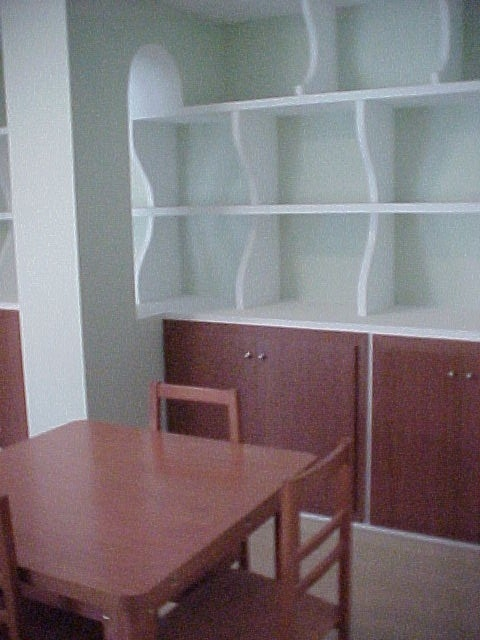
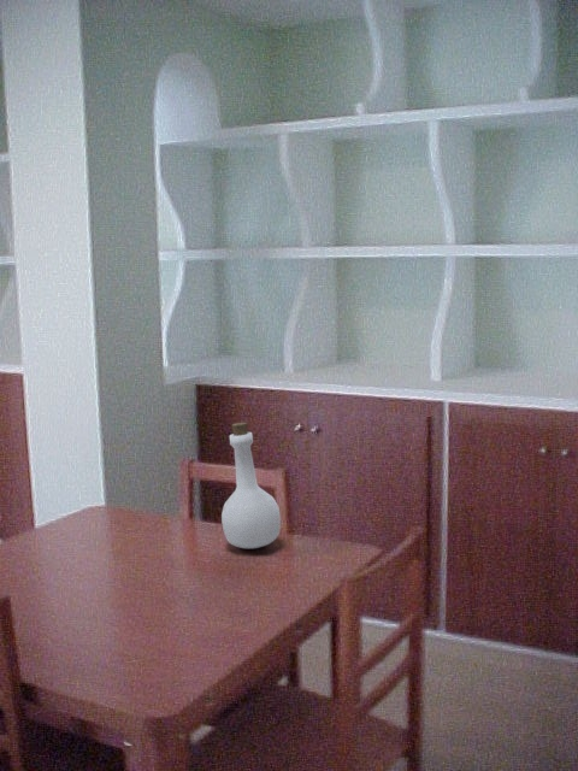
+ bottle [220,422,282,549]
